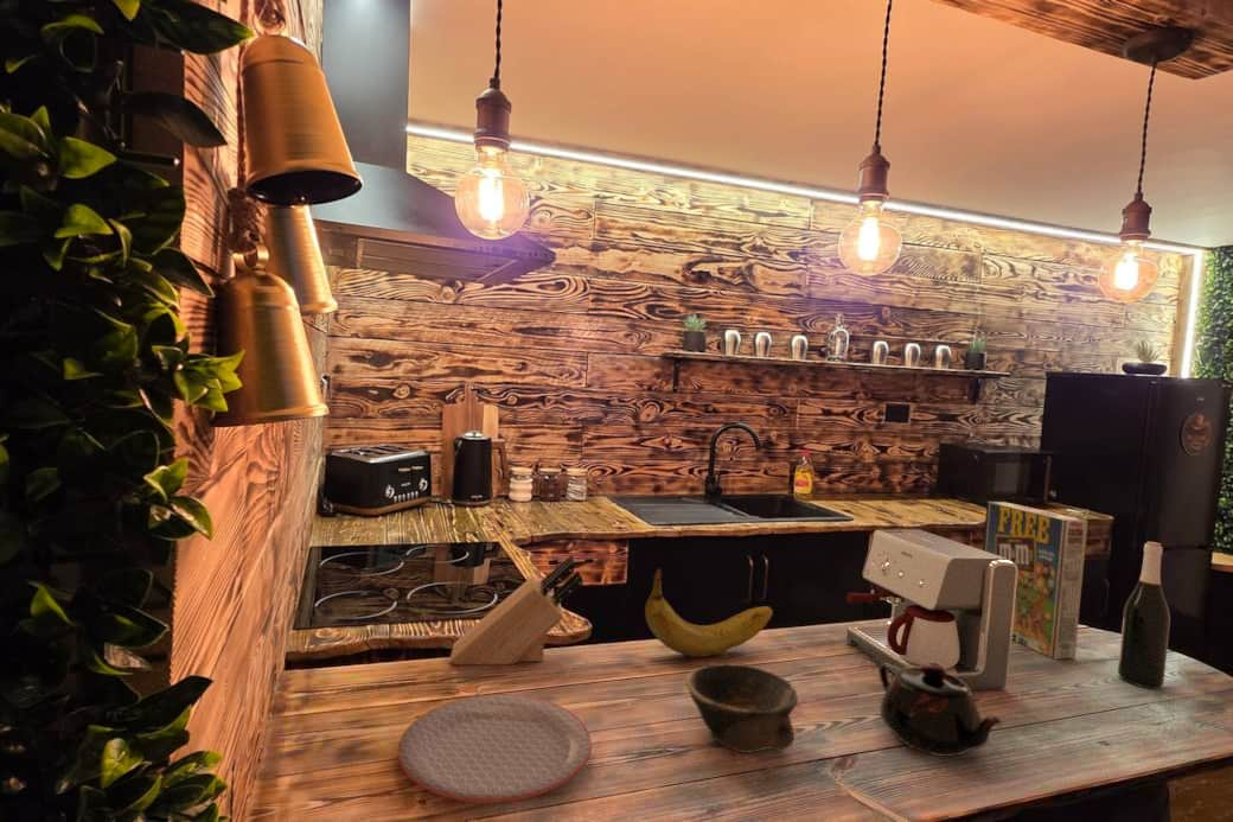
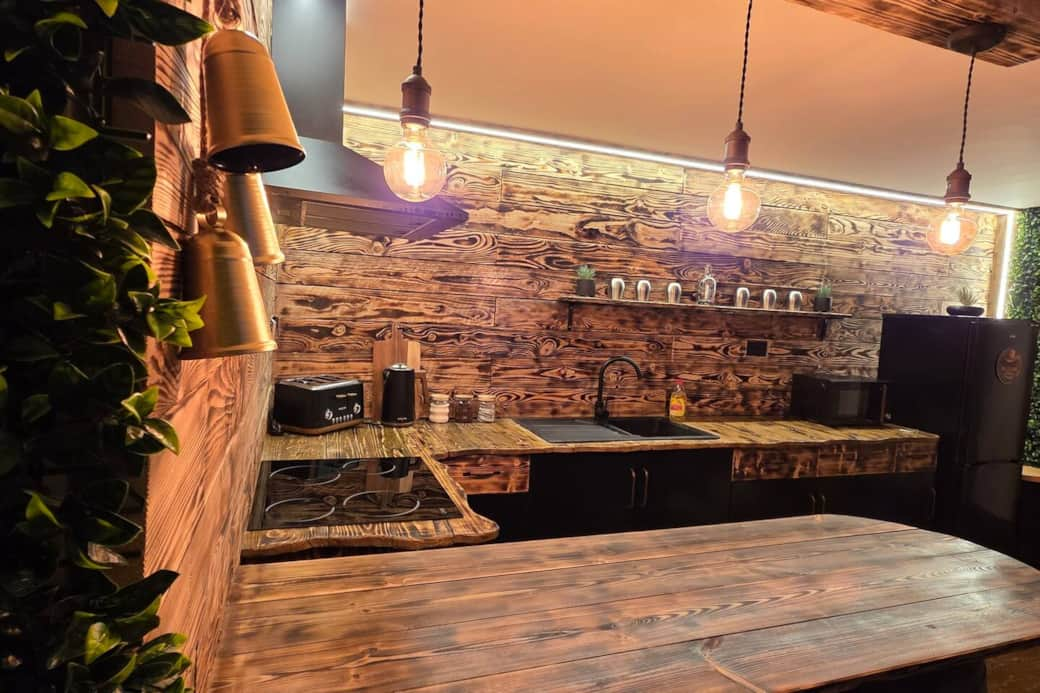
- bowl [684,662,799,753]
- wine bottle [1117,541,1171,689]
- teapot [877,662,1007,758]
- plate [397,693,593,804]
- knife block [449,554,584,665]
- banana [644,567,774,658]
- coffee maker [845,528,1018,692]
- cereal box [982,501,1090,661]
